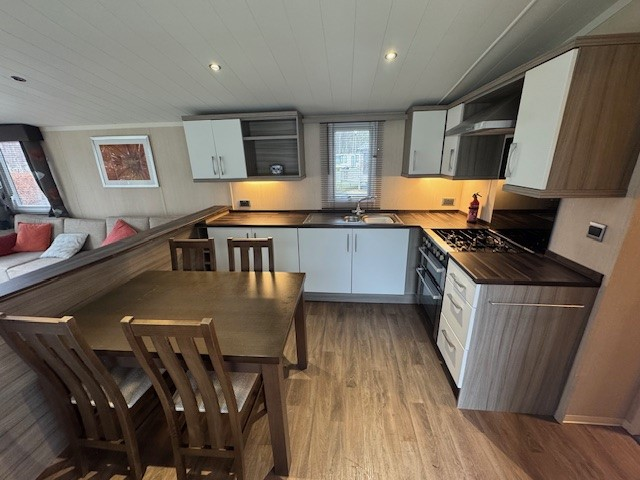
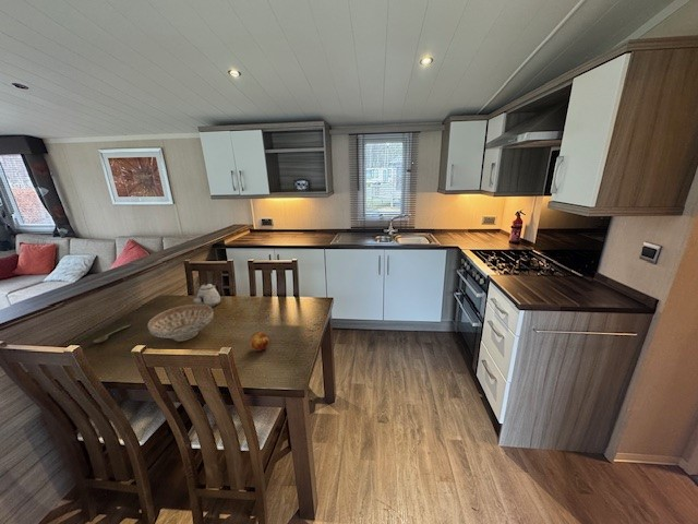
+ spoon [92,323,132,344]
+ teapot [190,282,221,308]
+ fruit [249,331,270,352]
+ decorative bowl [146,303,214,343]
